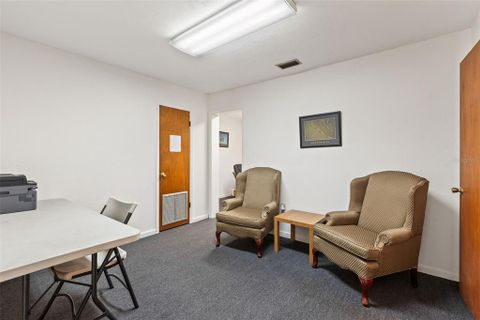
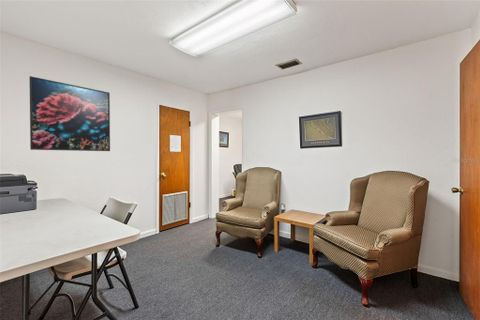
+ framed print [28,75,111,152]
